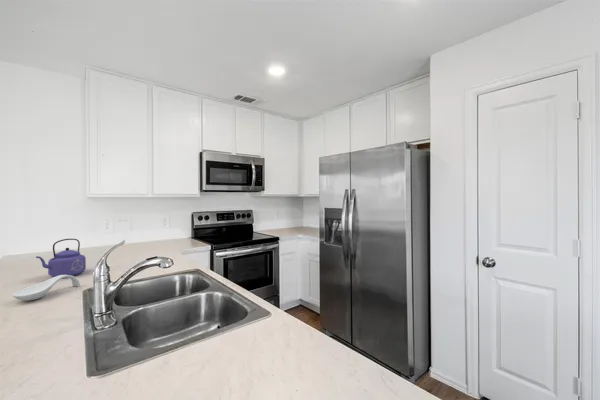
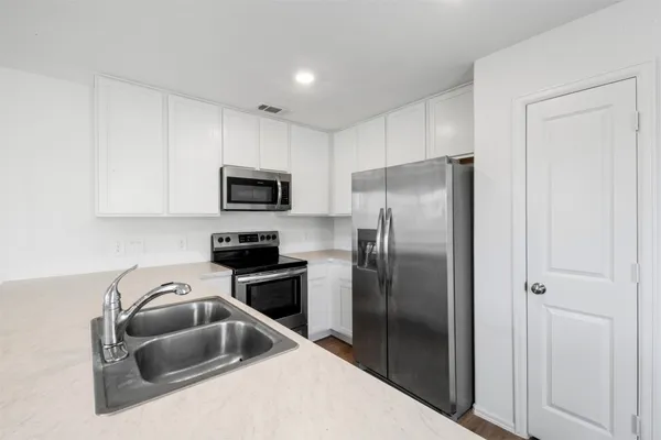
- spoon rest [12,275,81,302]
- kettle [35,238,87,278]
